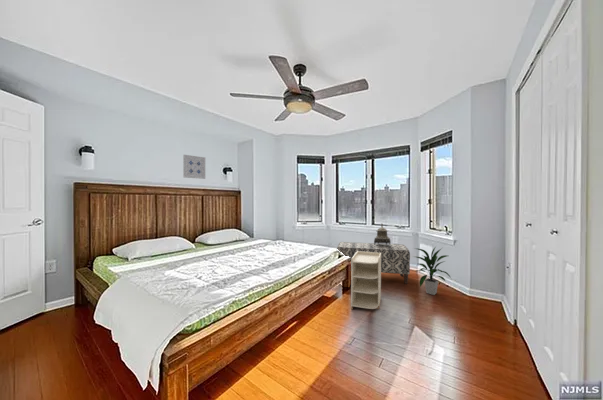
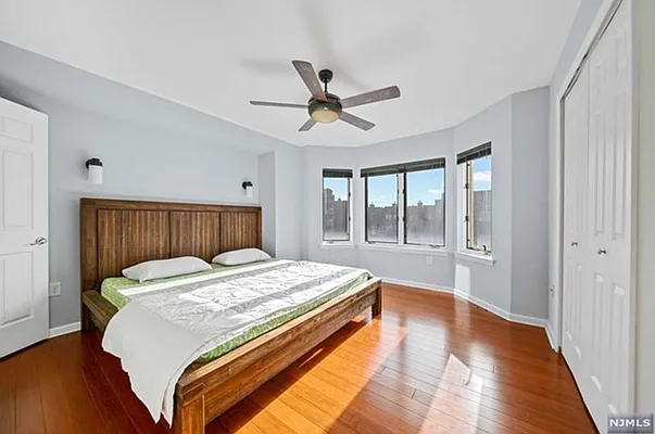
- nightstand [350,251,382,311]
- bench [336,241,411,285]
- decorative urn [373,223,392,245]
- indoor plant [411,246,452,296]
- wall art [182,154,206,180]
